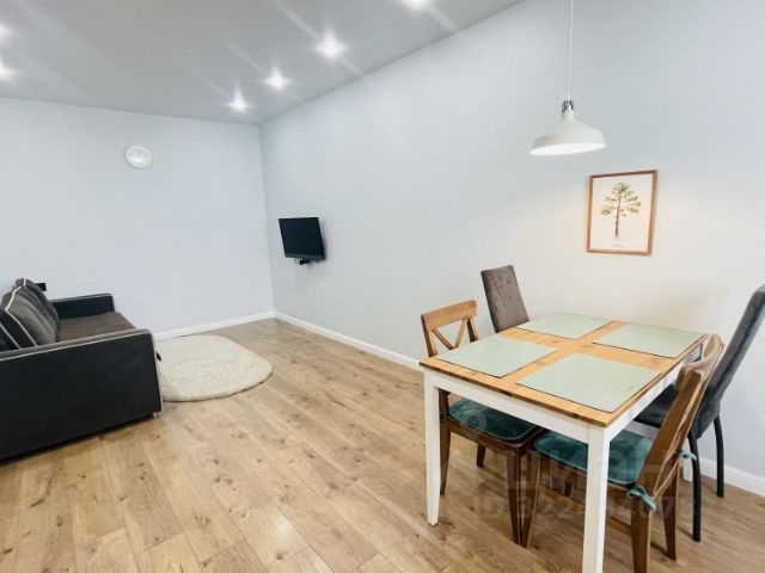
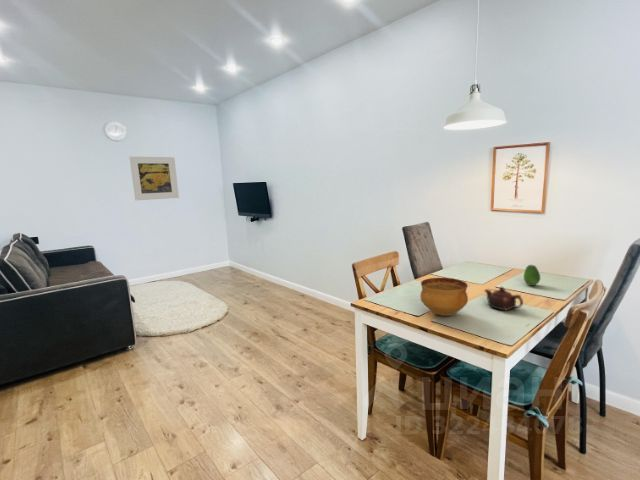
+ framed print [128,156,180,201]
+ teapot [484,286,524,311]
+ fruit [523,264,541,287]
+ bowl [419,277,469,317]
